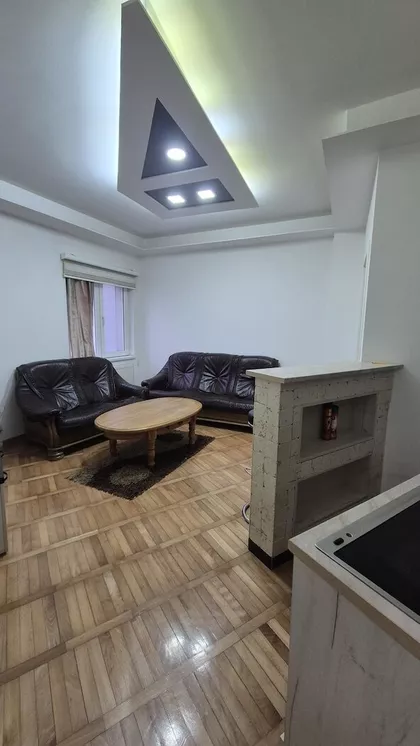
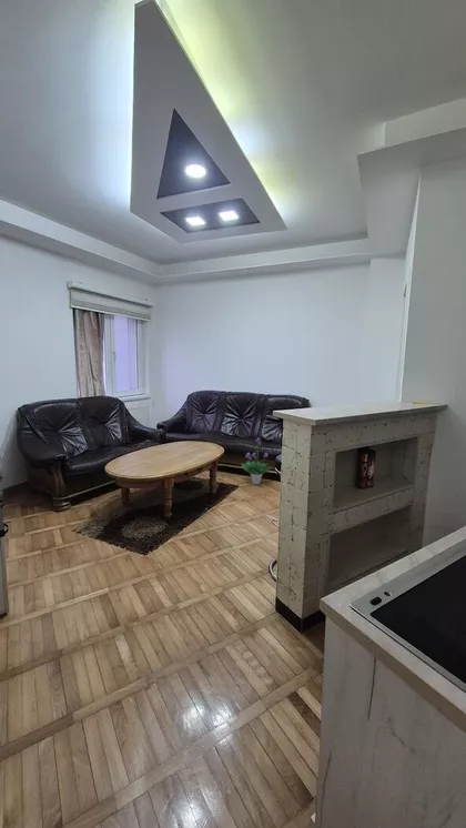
+ potted plant [241,437,273,485]
